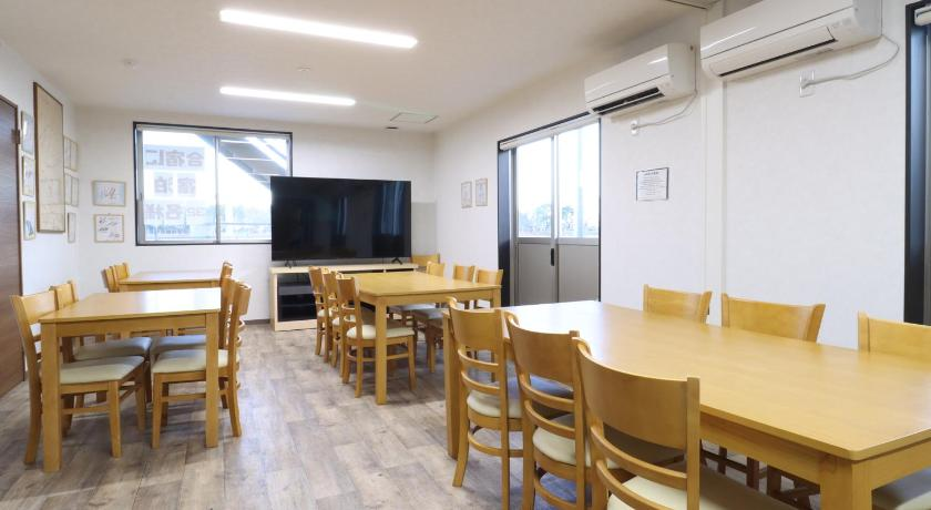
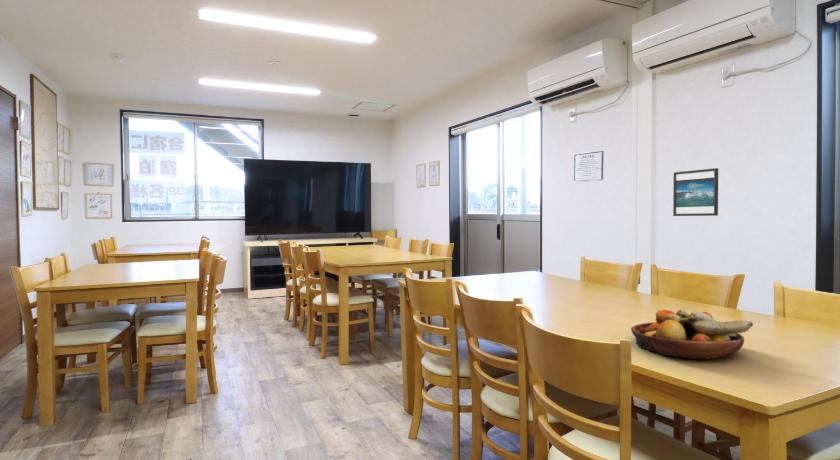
+ fruit bowl [630,308,754,360]
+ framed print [672,167,719,217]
